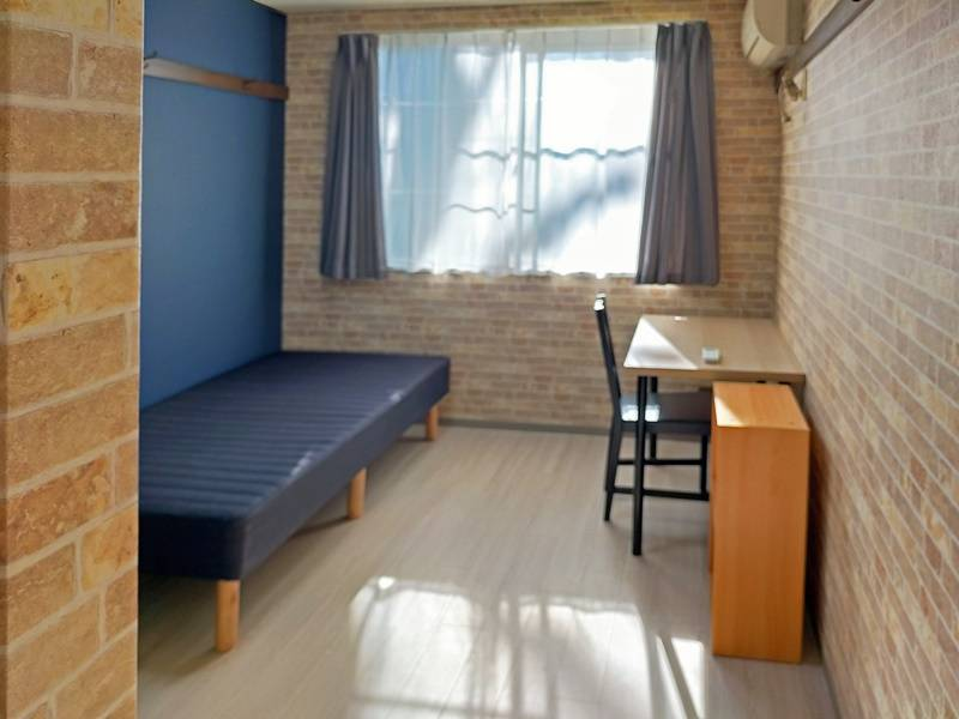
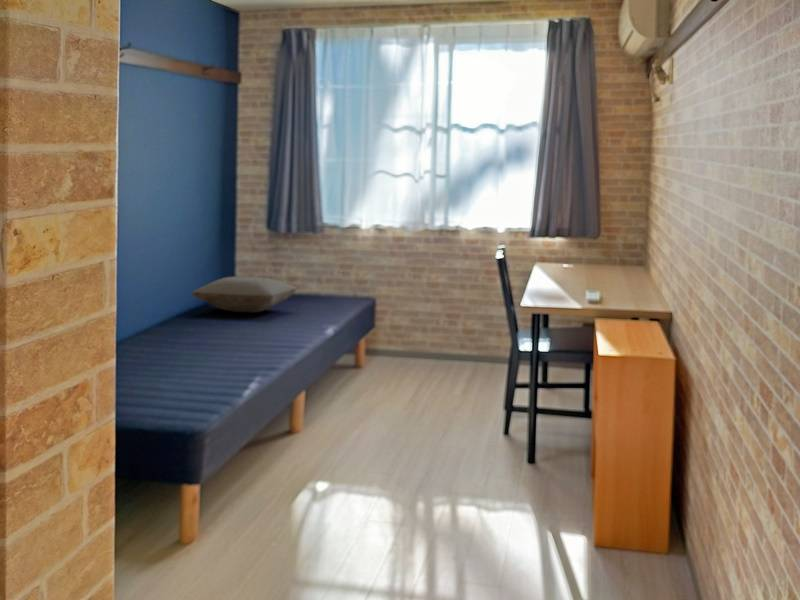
+ pillow [190,276,297,313]
